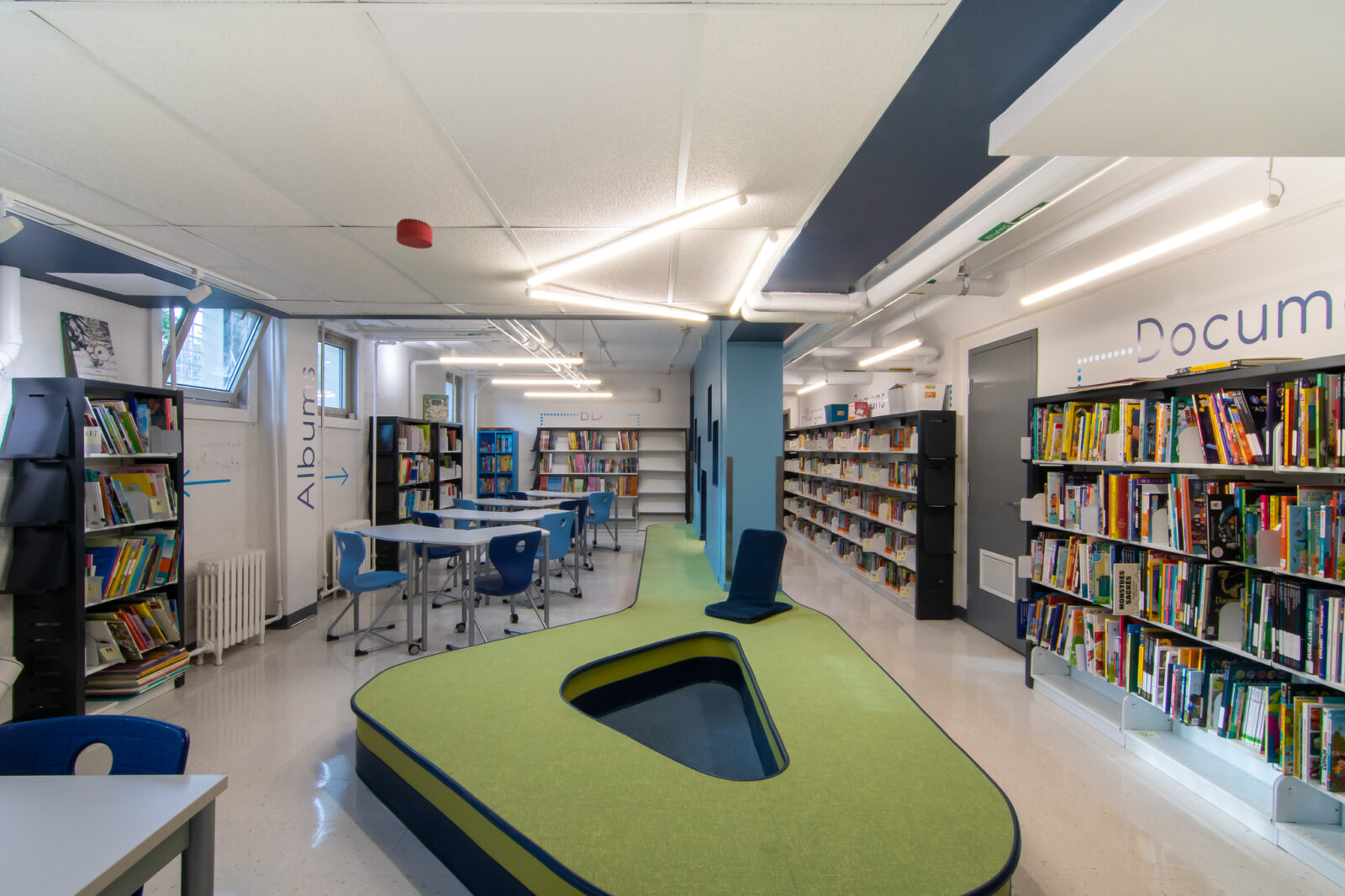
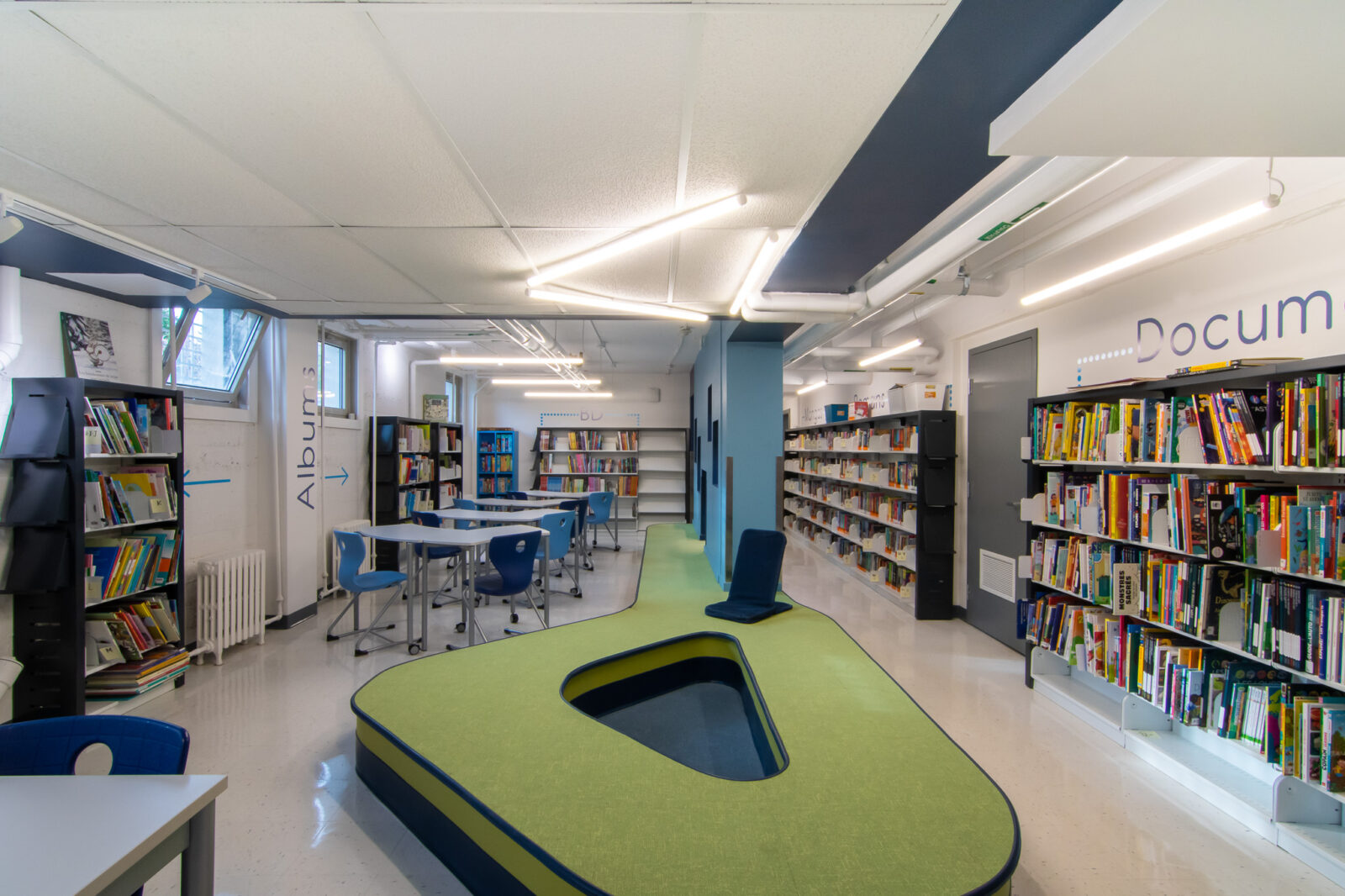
- smoke detector [396,218,434,250]
